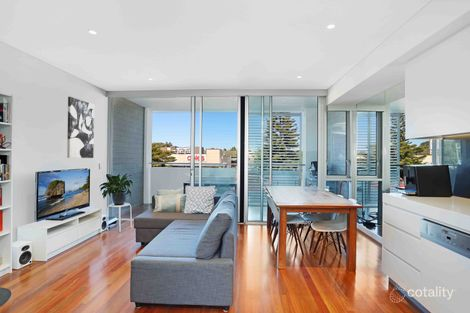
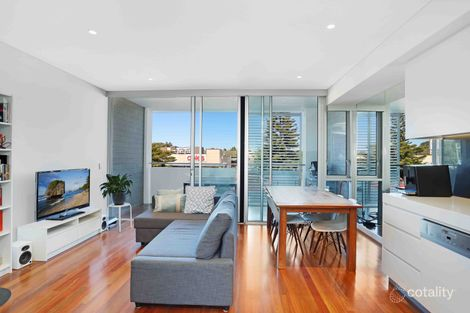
- wall art [66,96,95,159]
